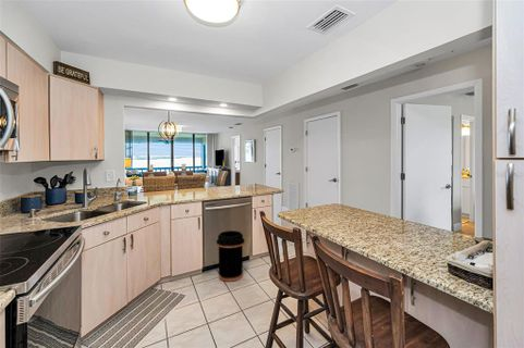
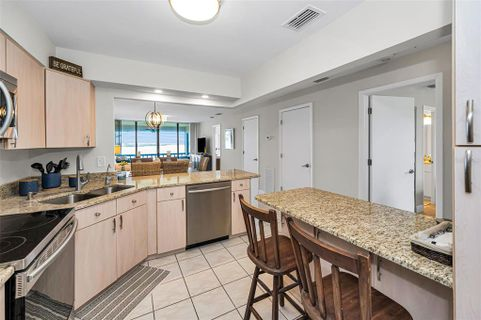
- trash can [216,229,245,282]
